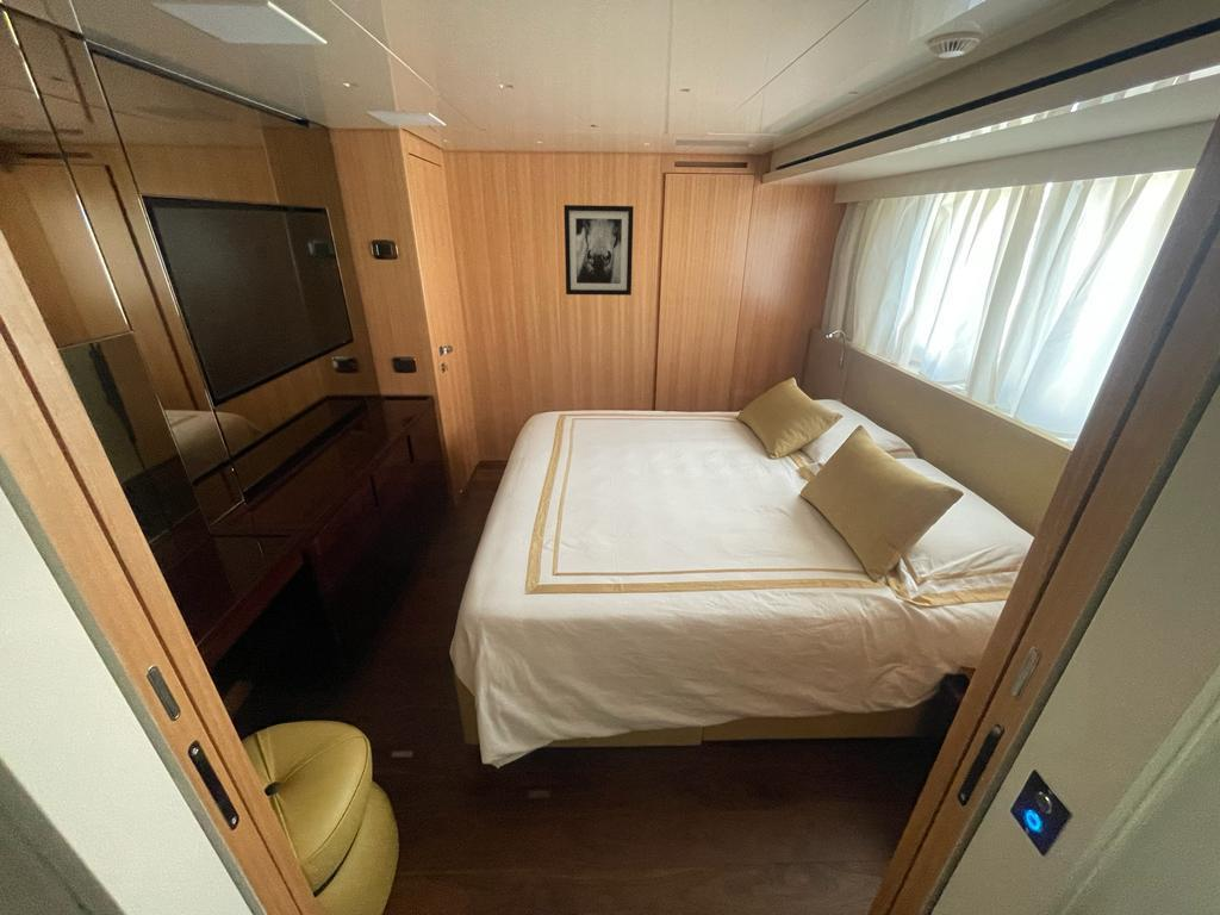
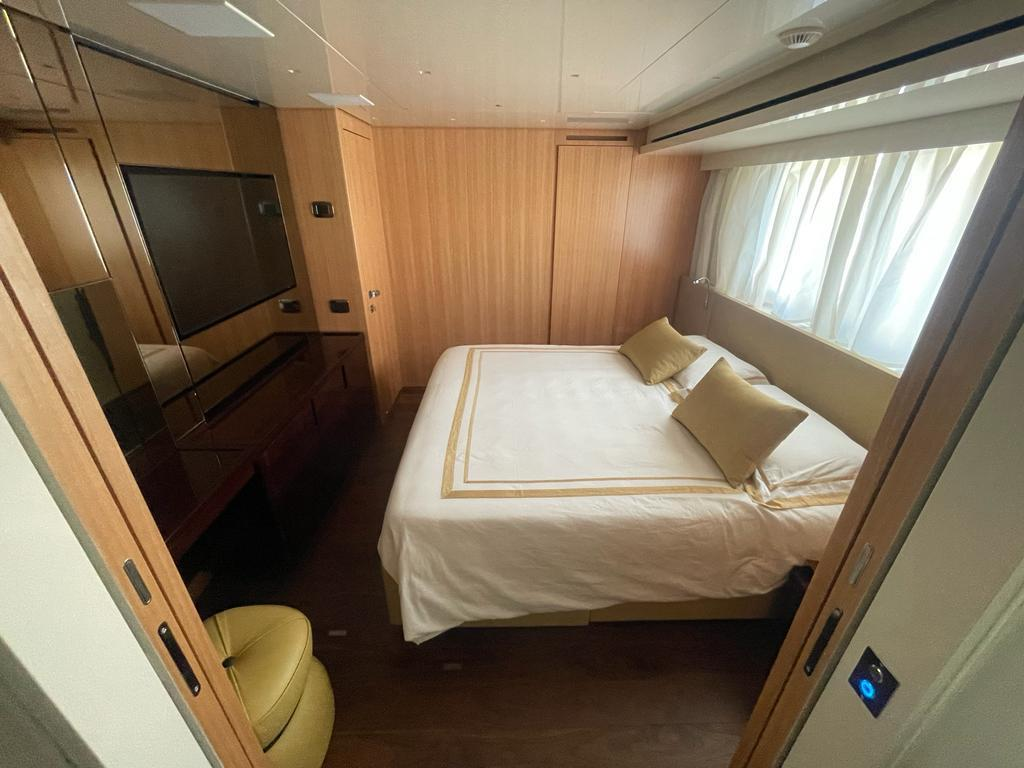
- wall art [562,204,635,297]
